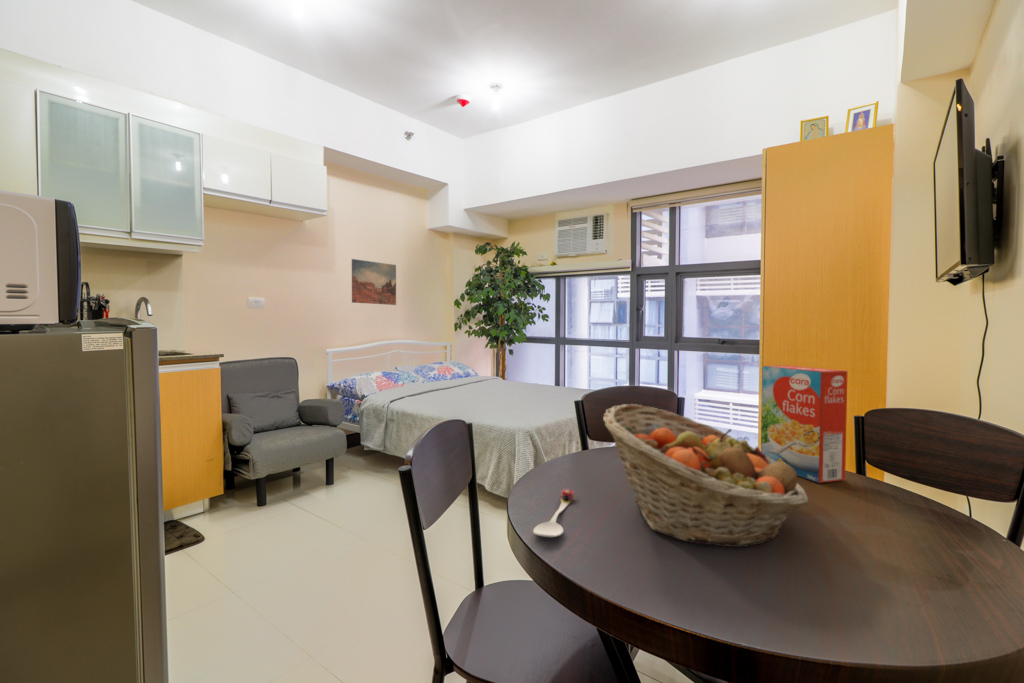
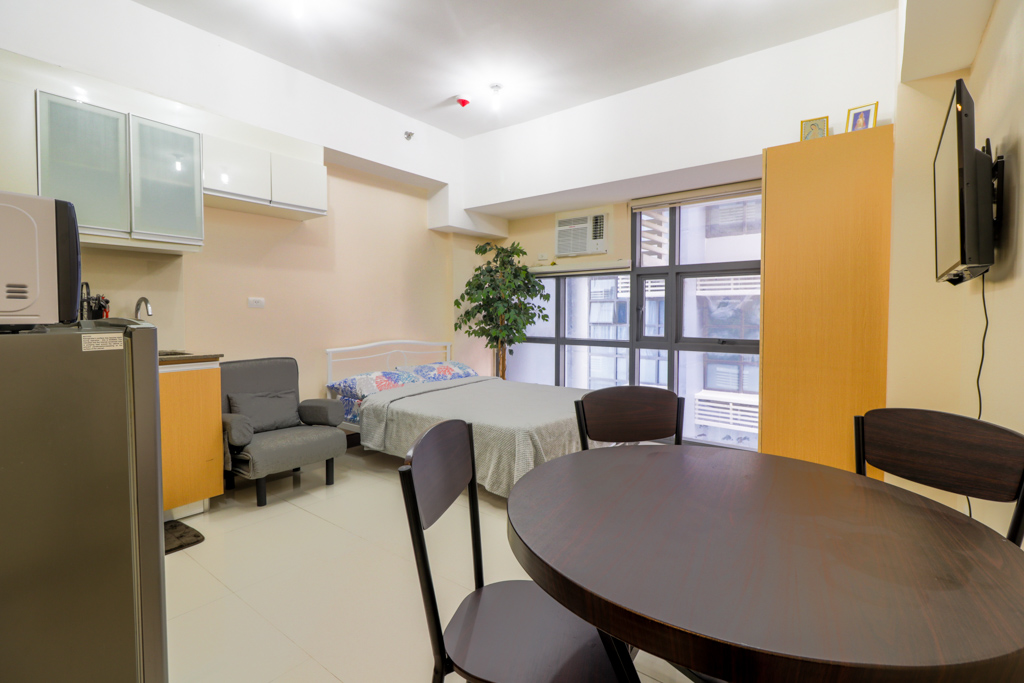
- fruit basket [602,403,810,548]
- cereal box [760,364,848,484]
- wall art [351,258,397,306]
- spoon [532,488,575,538]
